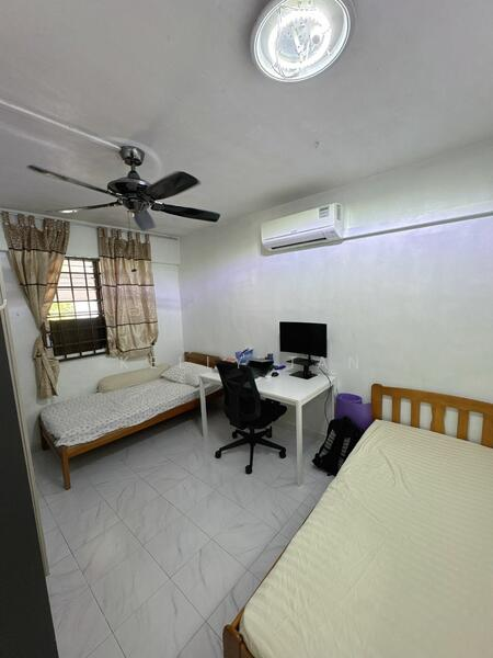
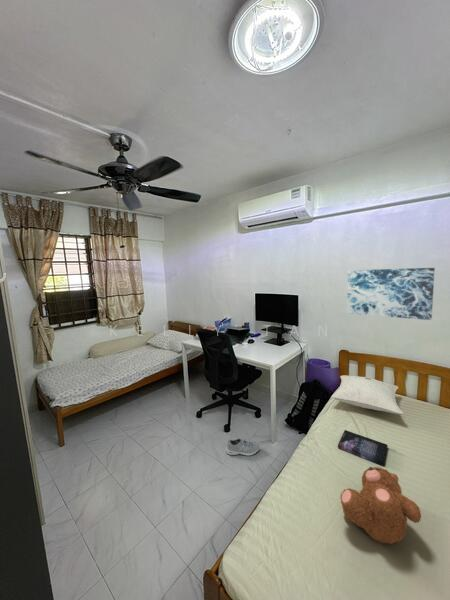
+ book [337,429,389,467]
+ sneaker [226,437,261,457]
+ cushion [330,374,404,415]
+ wall art [346,267,436,321]
+ teddy bear [339,466,422,544]
